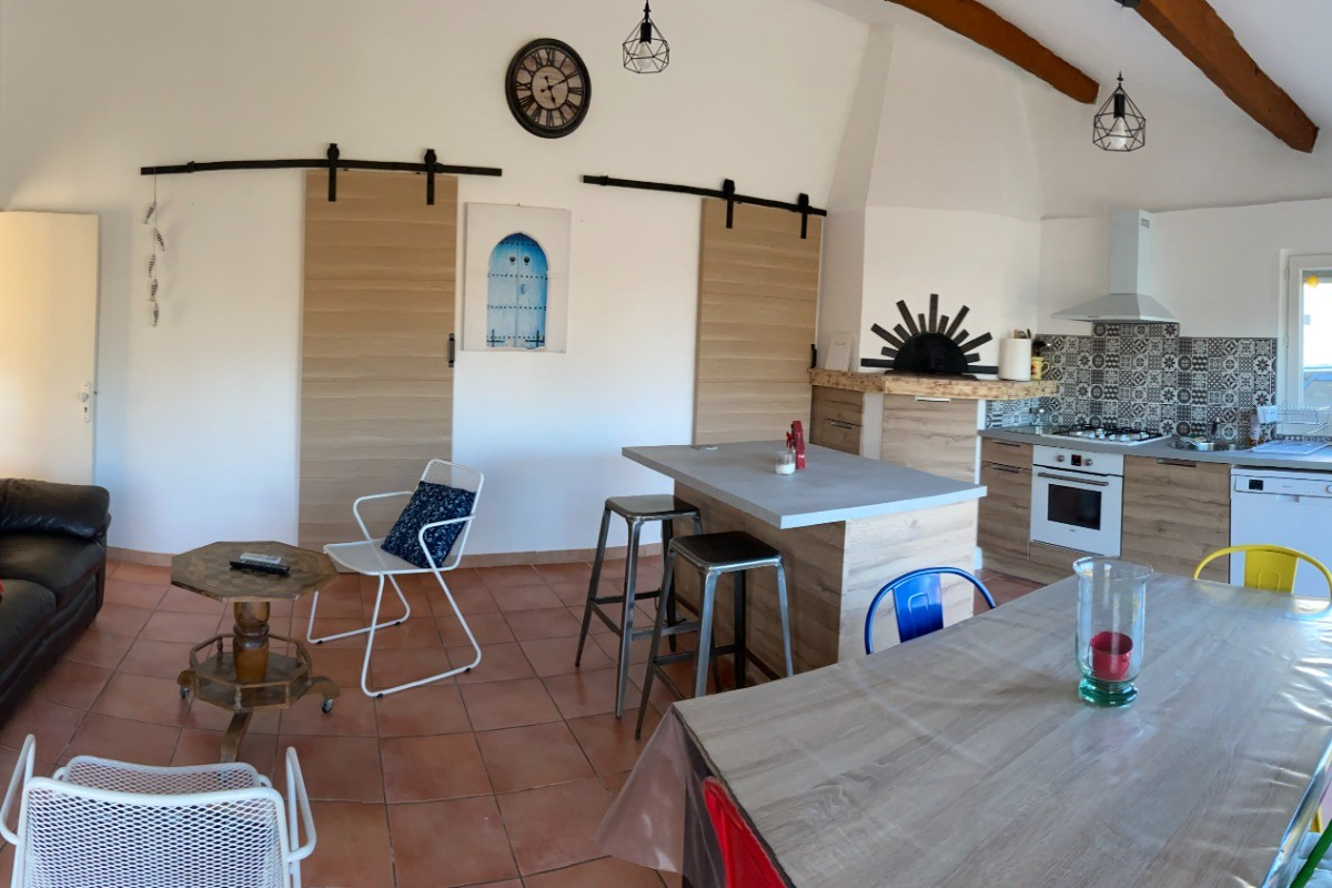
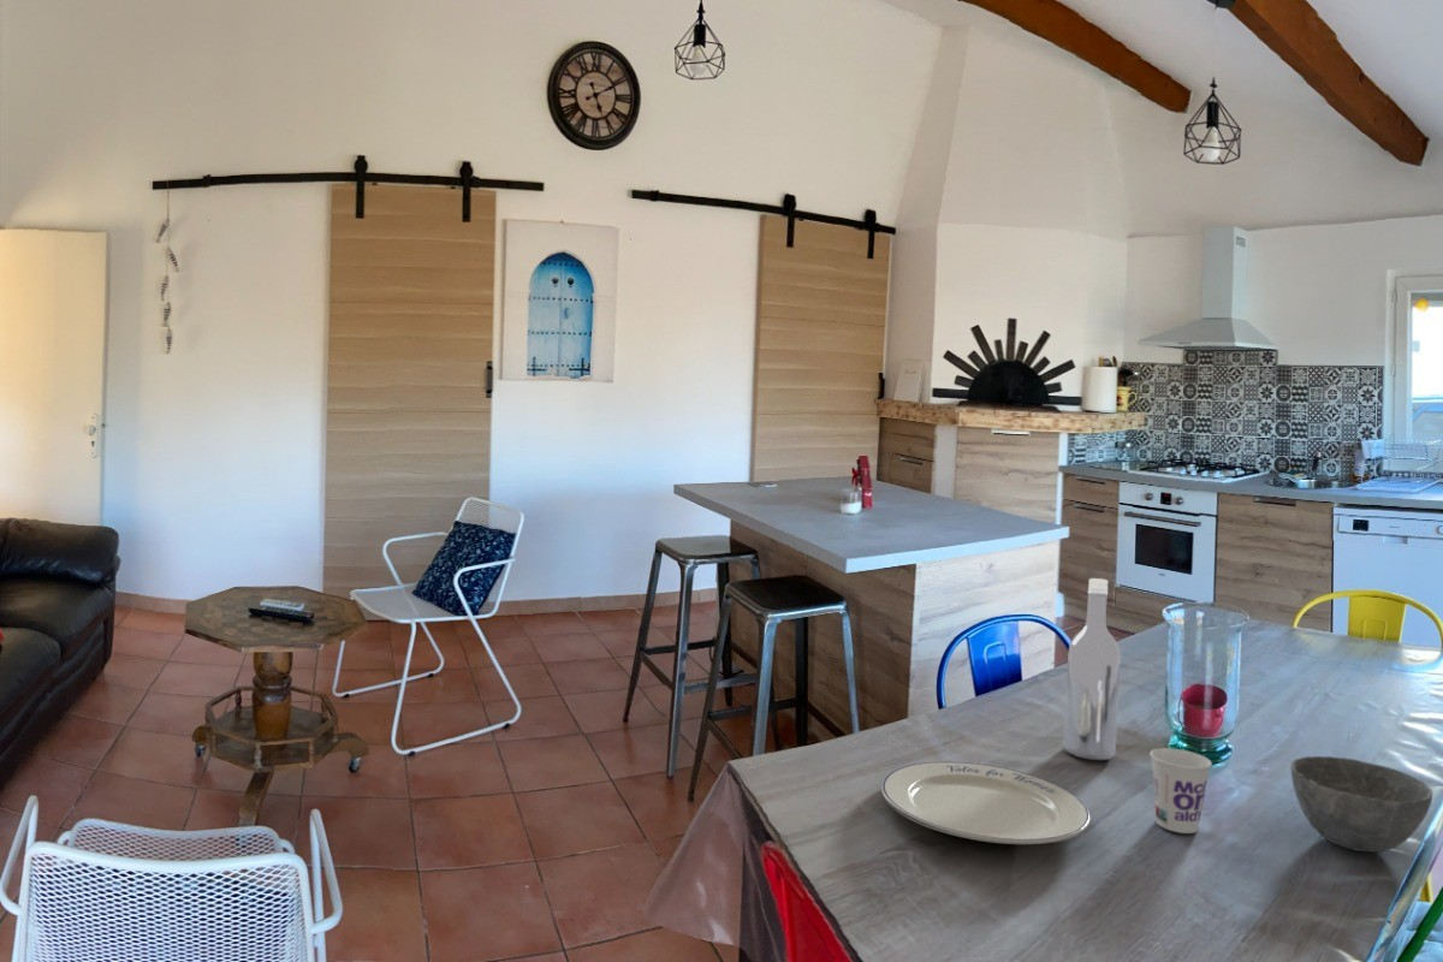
+ cup [1148,747,1213,835]
+ bowl [1289,755,1433,854]
+ chinaware [880,760,1092,845]
+ wine bottle [1062,577,1122,761]
